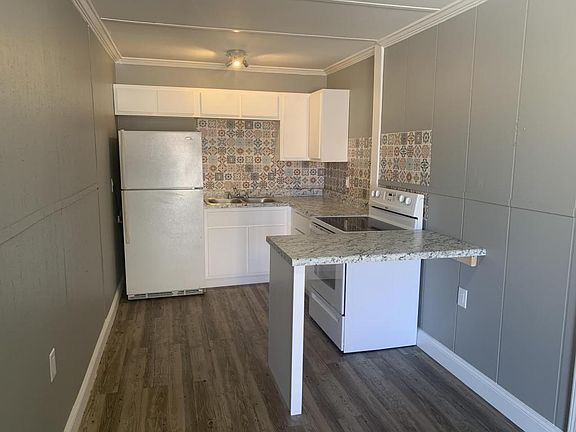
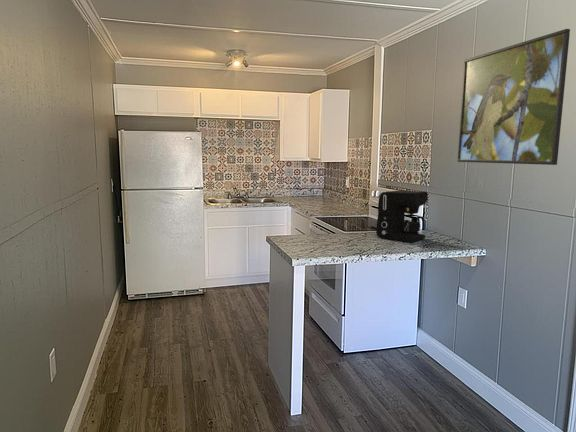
+ coffee maker [375,189,429,243]
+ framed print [457,28,571,166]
